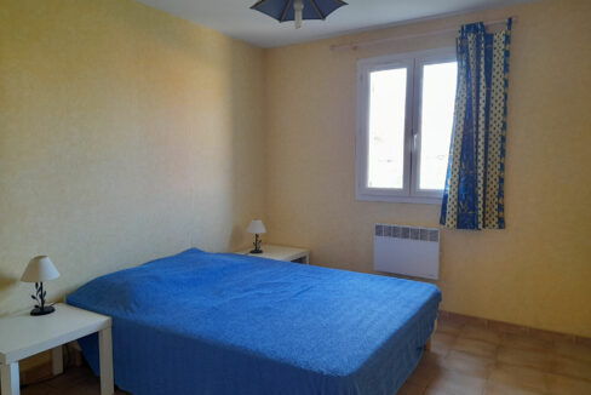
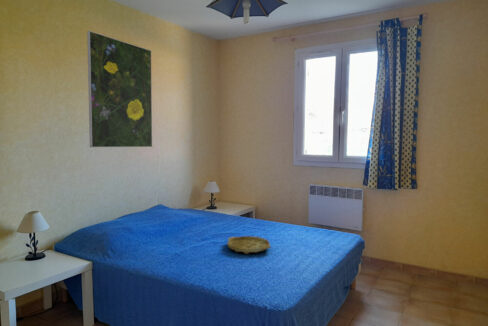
+ tray [226,235,272,255]
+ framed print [86,30,153,148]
